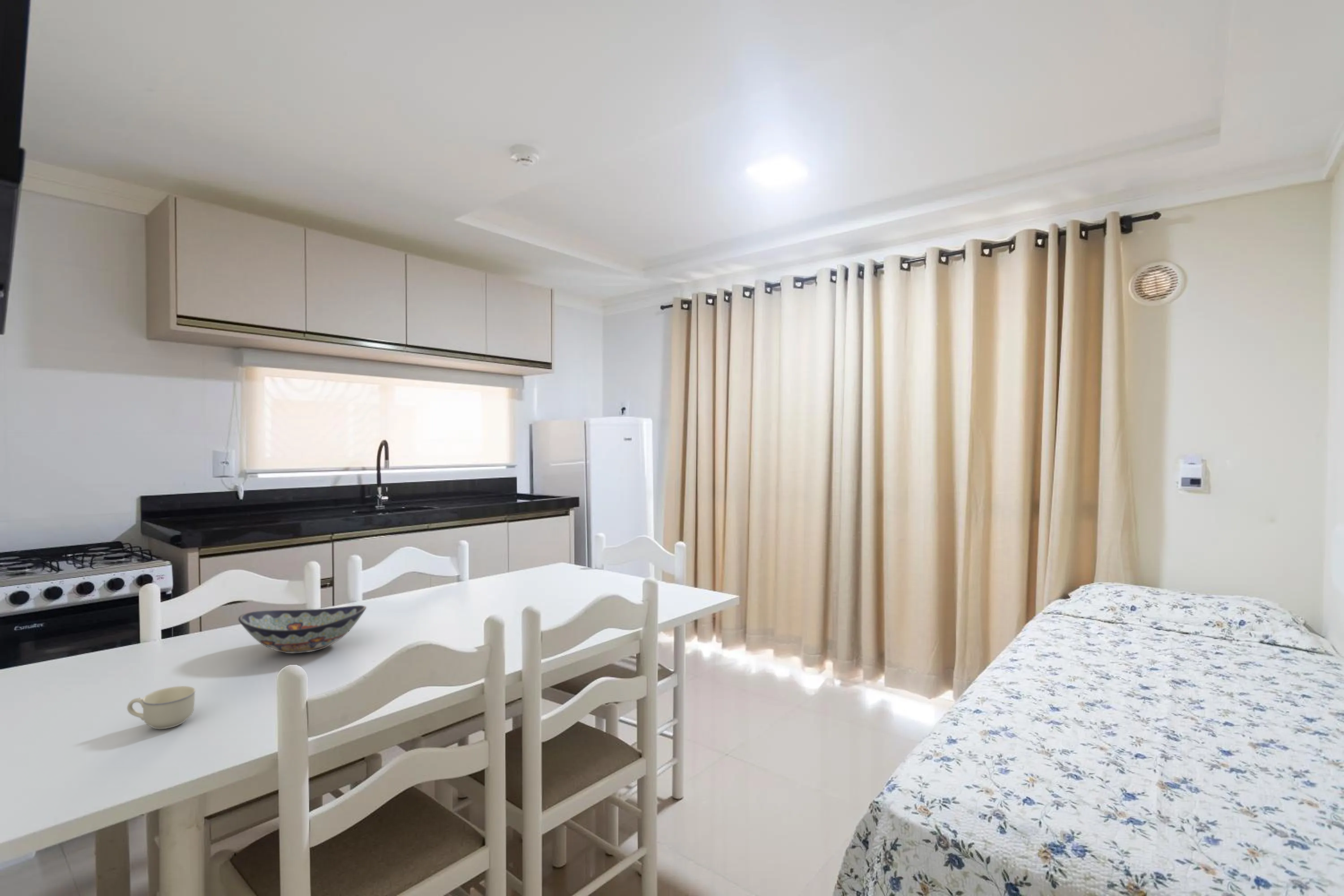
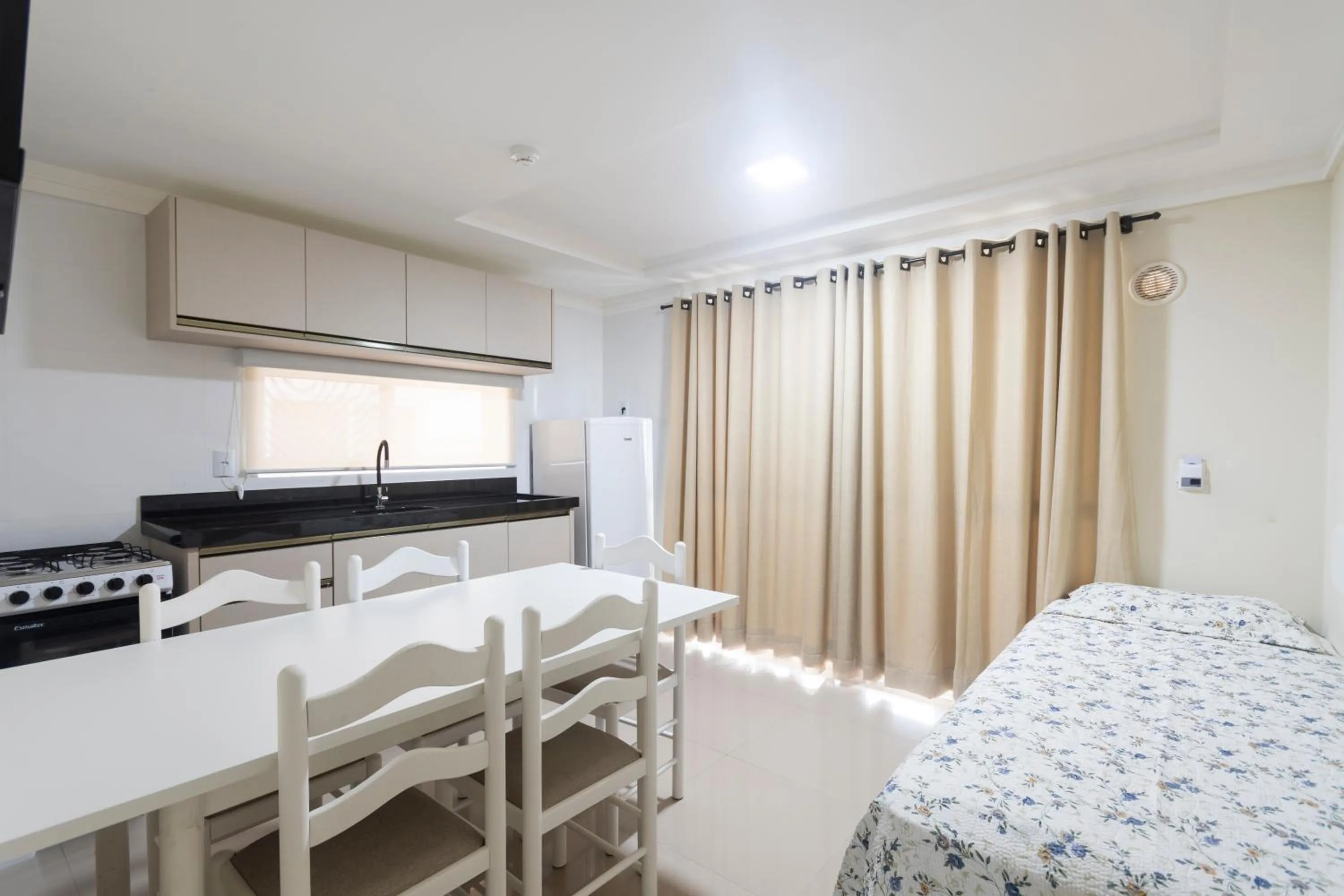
- decorative bowl [238,605,367,654]
- cup [127,685,196,730]
